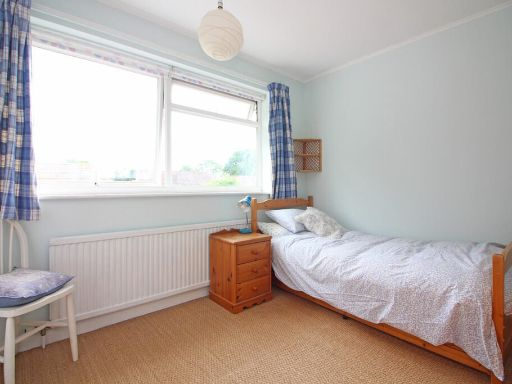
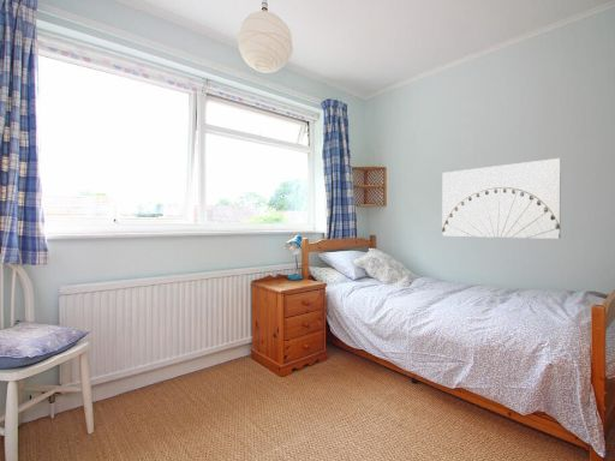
+ wall art [441,157,562,240]
